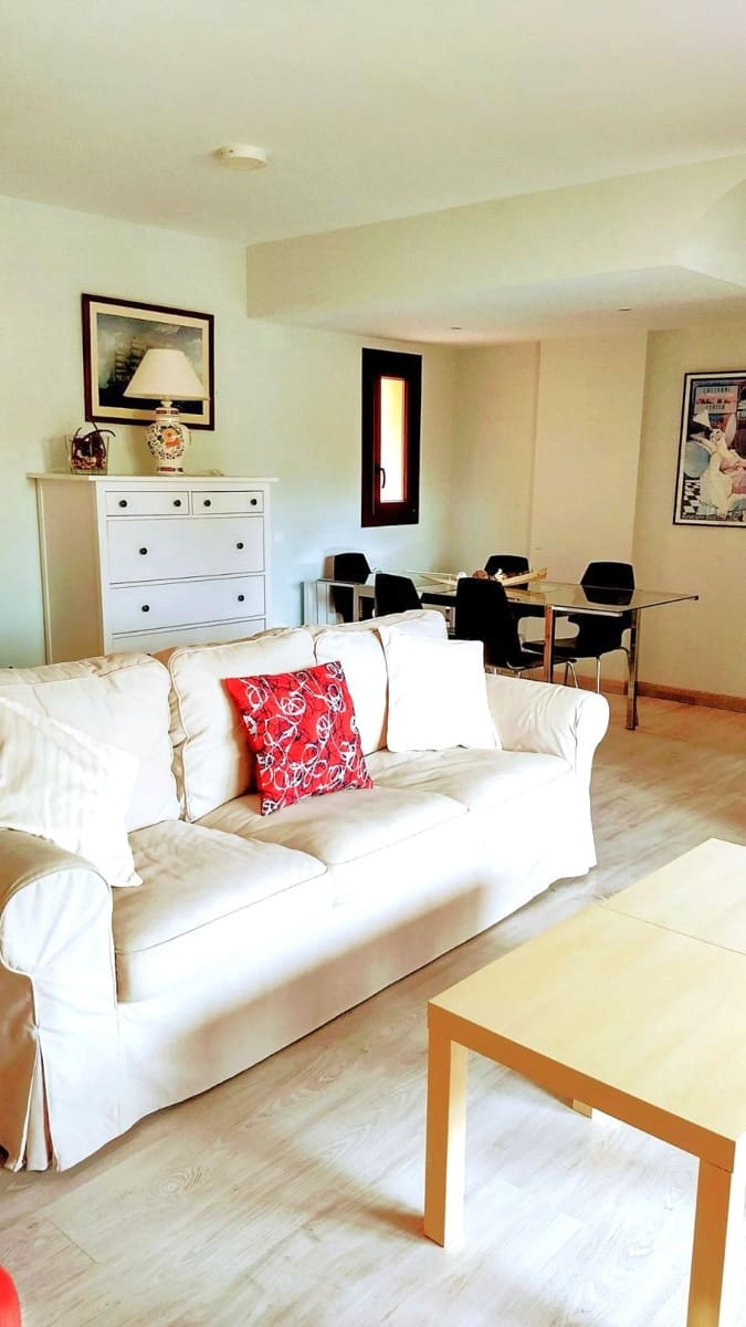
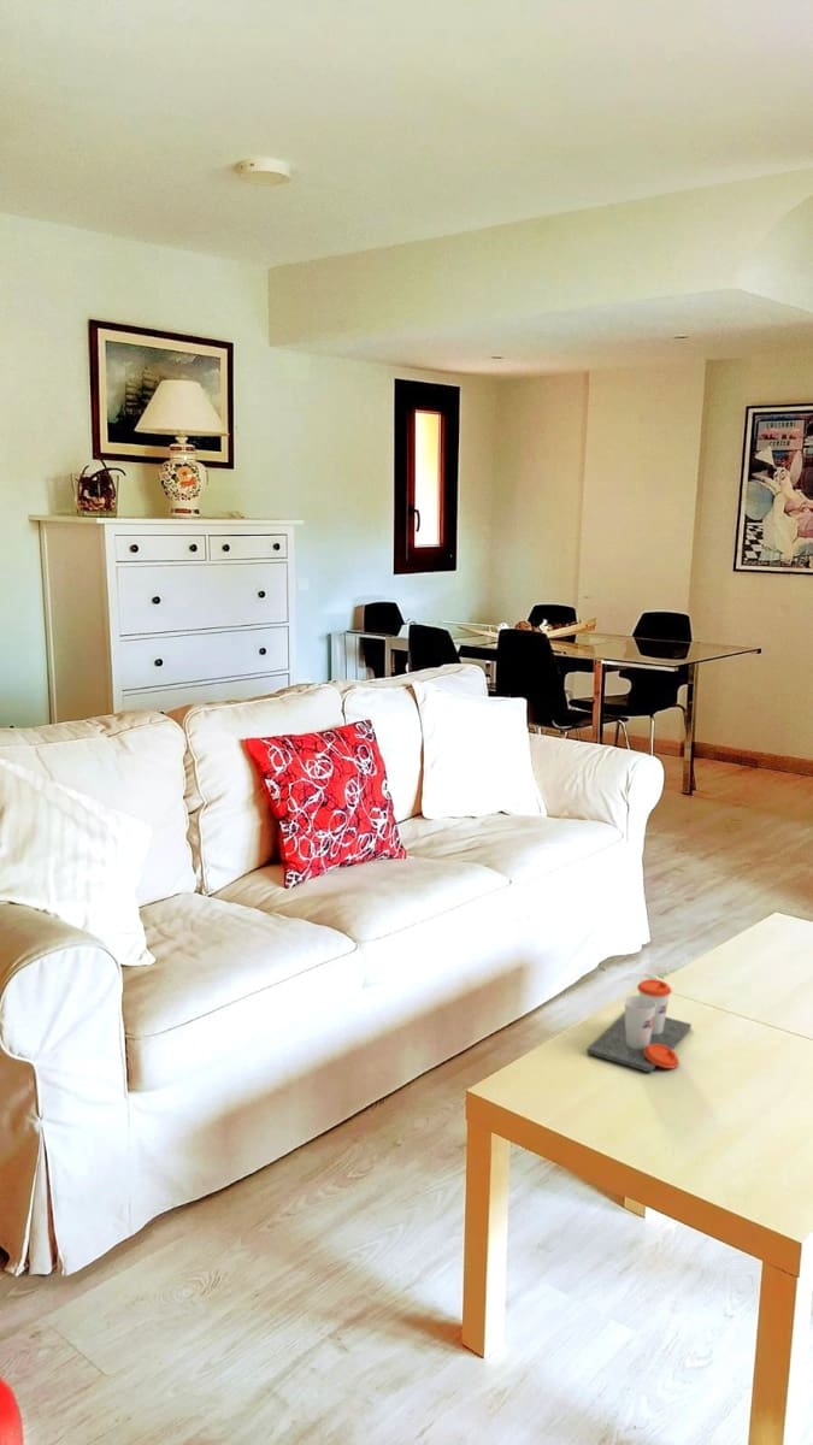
+ cup [585,978,693,1074]
